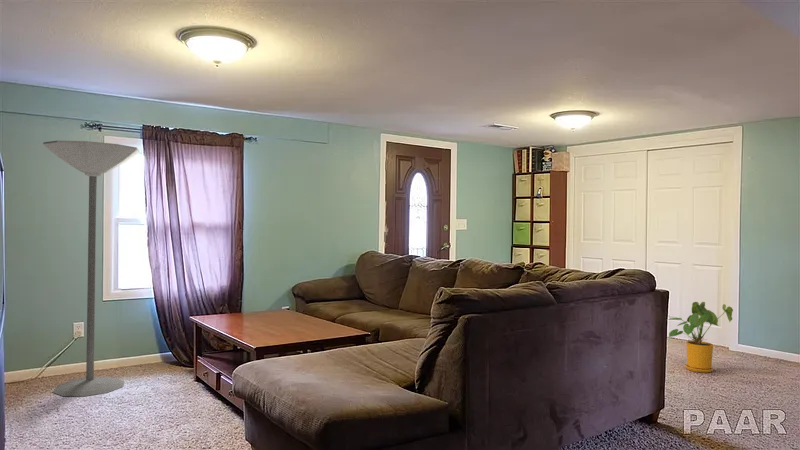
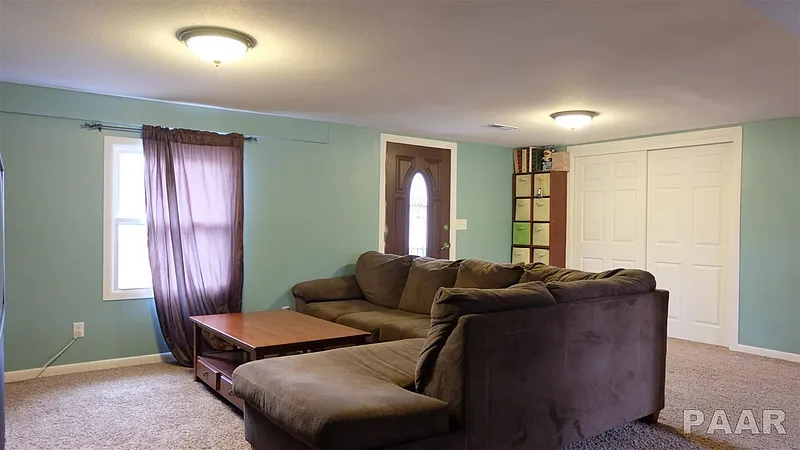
- house plant [667,301,734,374]
- floor lamp [42,140,140,397]
